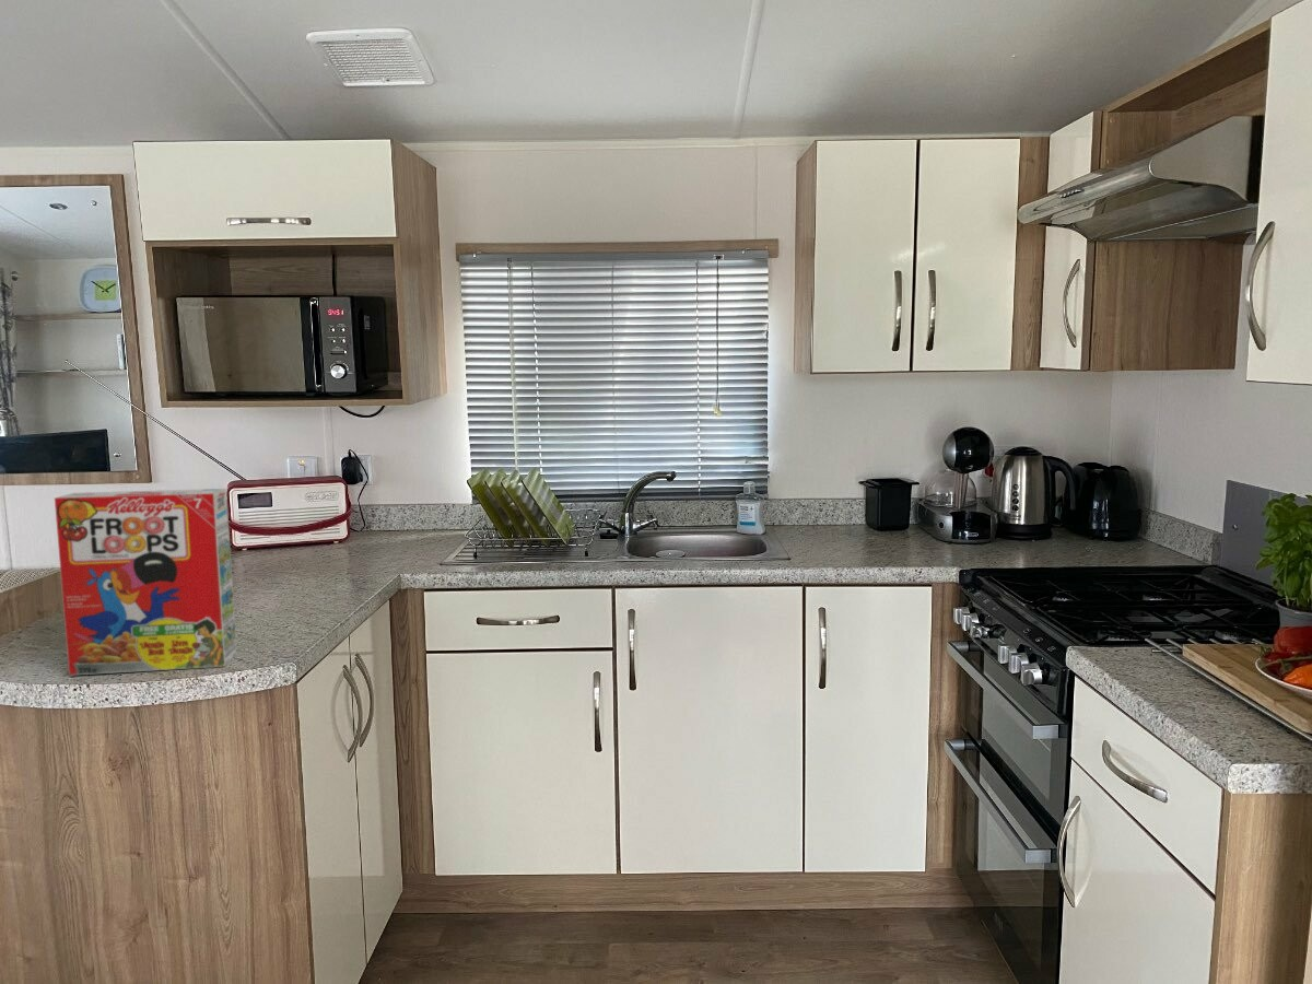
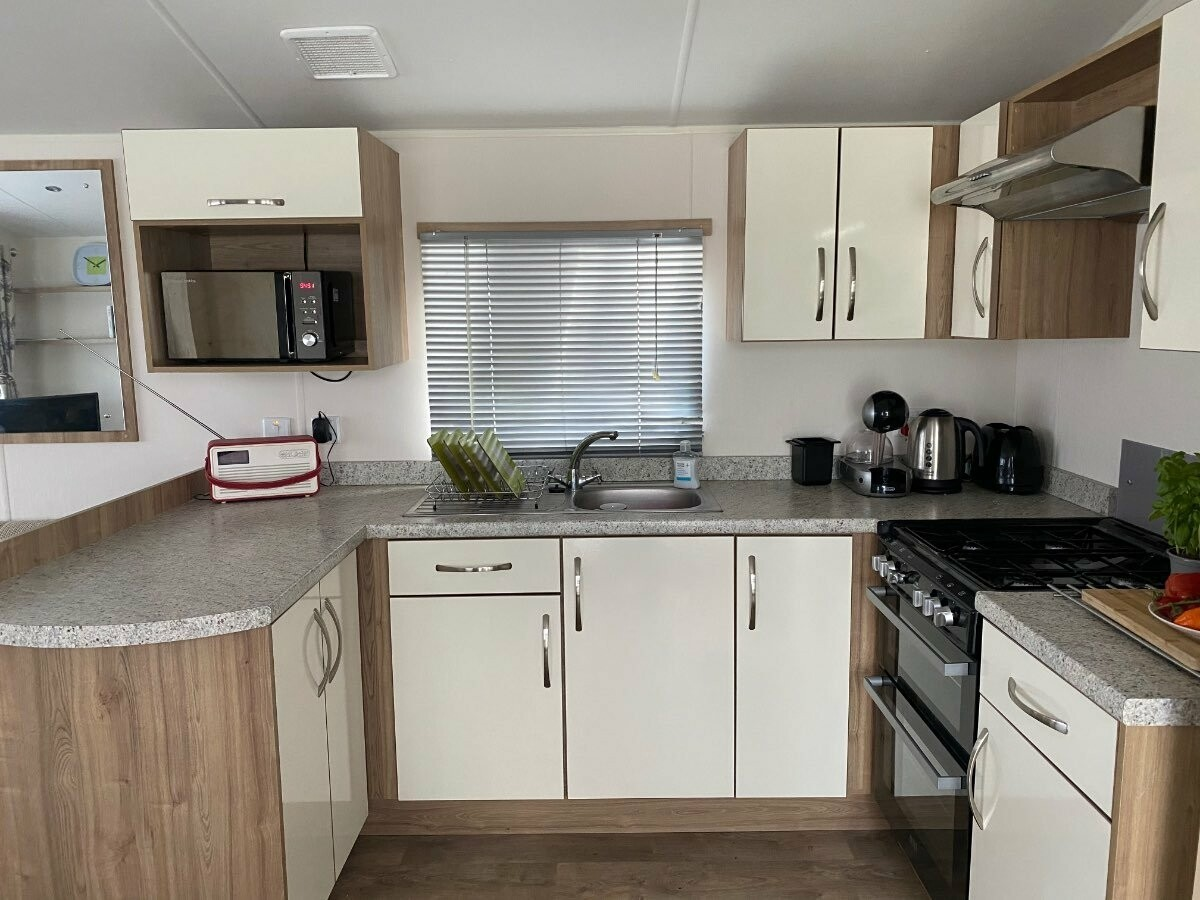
- cereal box [54,488,237,677]
